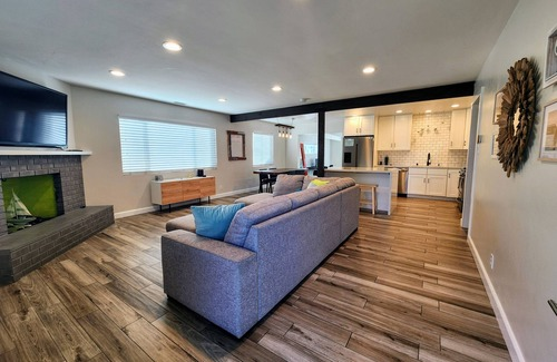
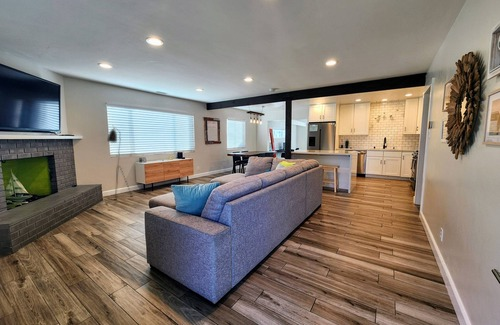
+ floor lamp [106,126,133,201]
